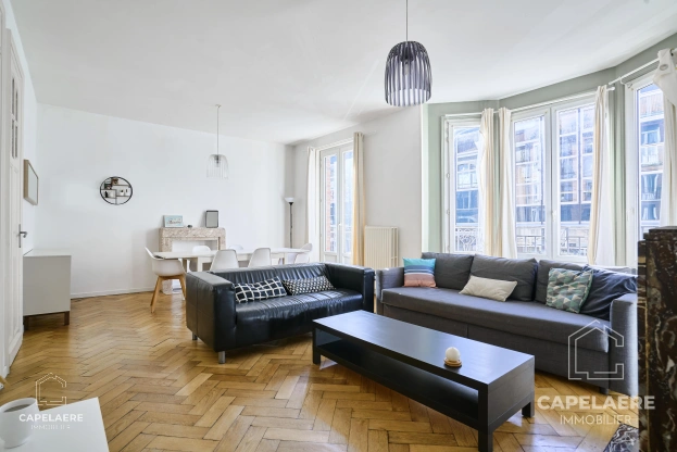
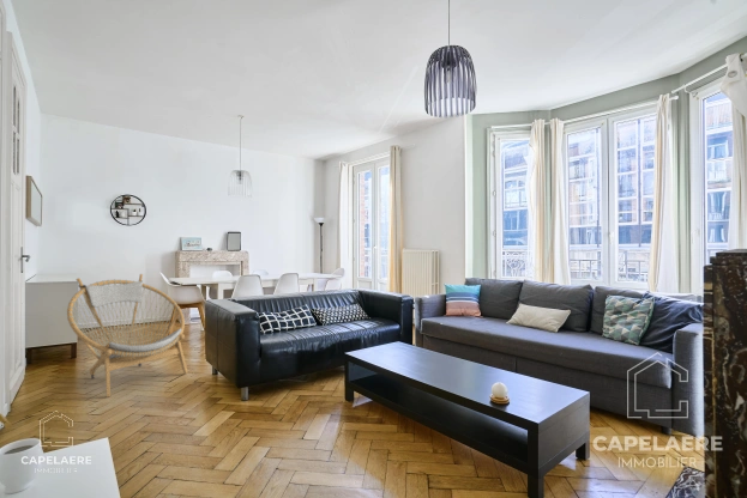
+ armchair [66,273,189,399]
